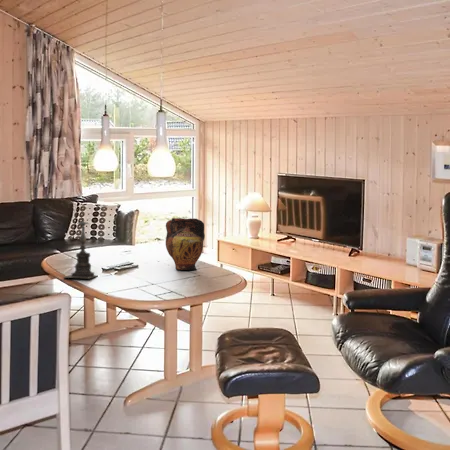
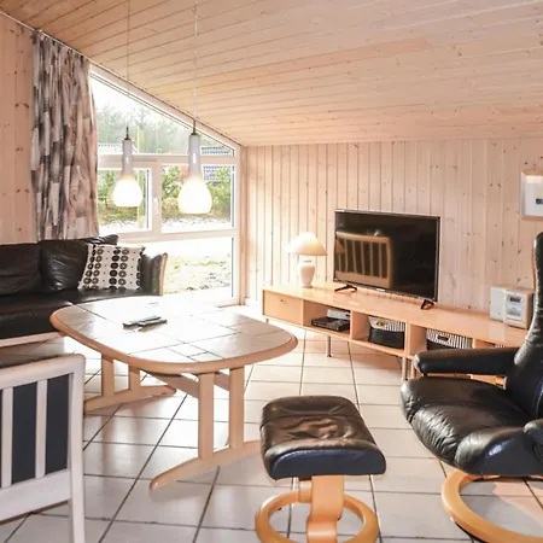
- vase [165,217,206,271]
- candle holder [62,219,97,279]
